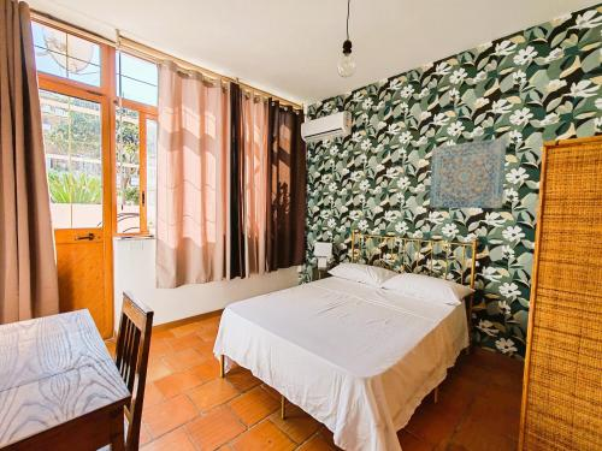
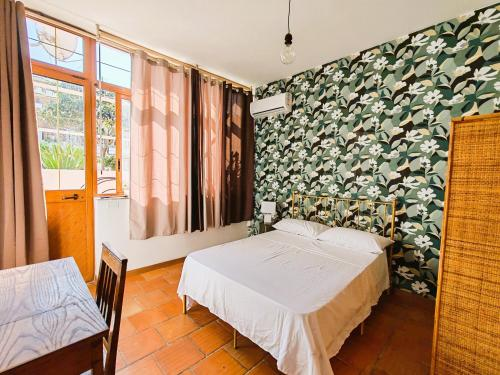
- wall art [429,136,508,209]
